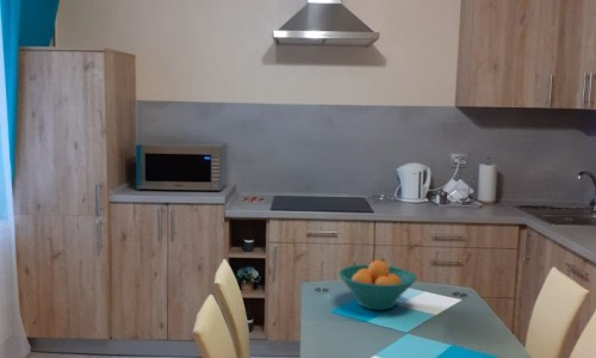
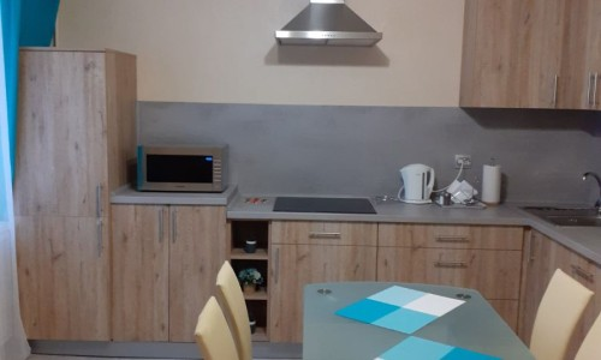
- fruit bowl [337,259,418,311]
